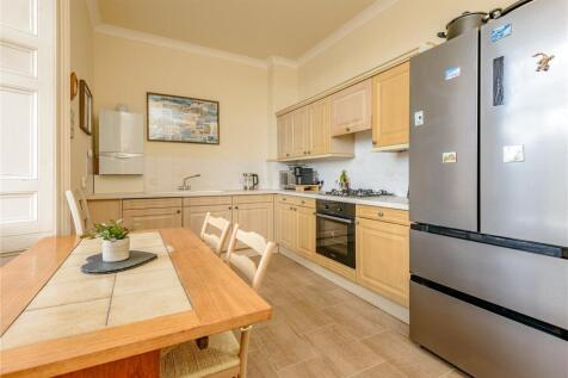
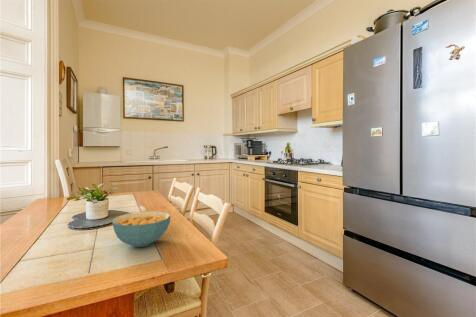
+ cereal bowl [111,210,172,248]
